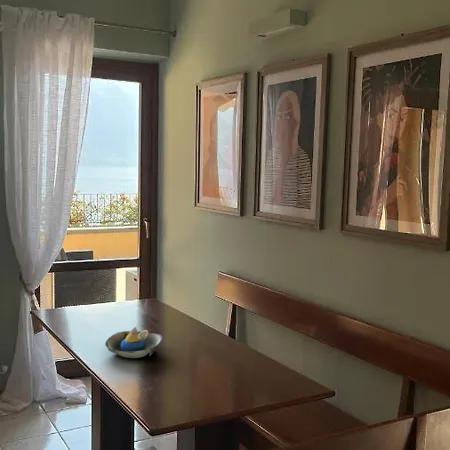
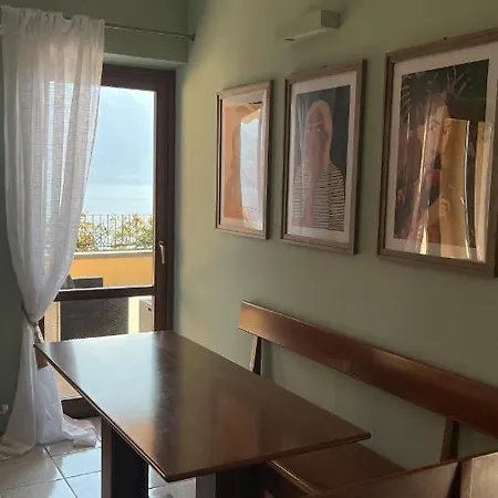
- decorative bowl [104,326,164,359]
